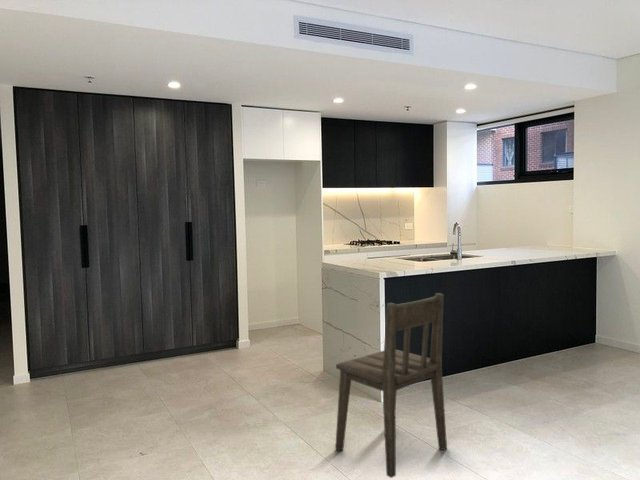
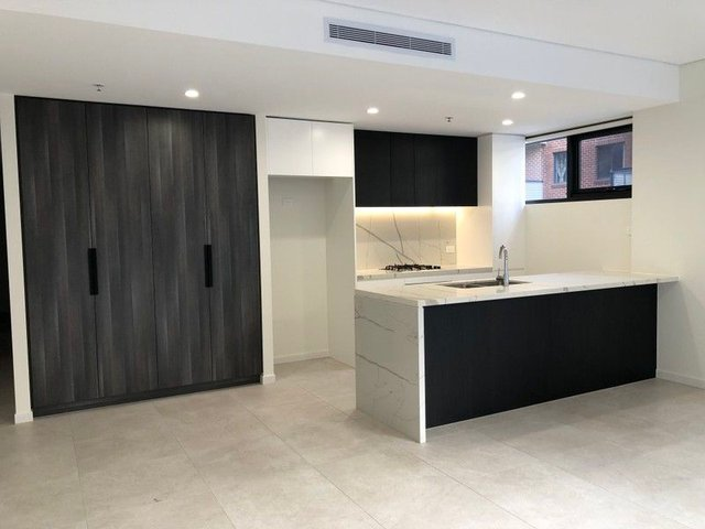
- chair [334,292,448,479]
